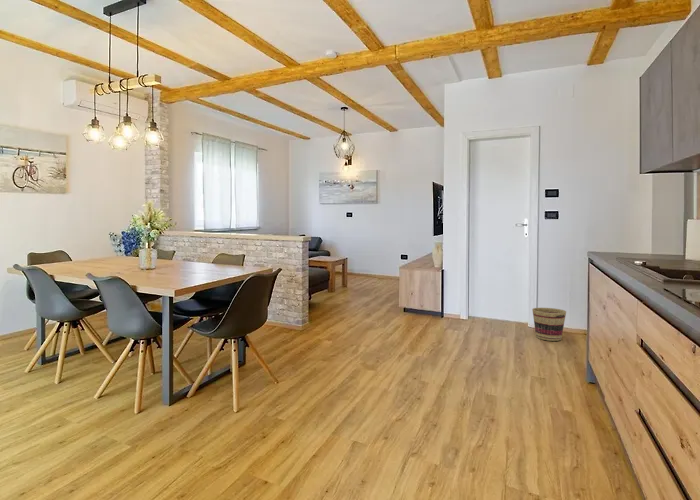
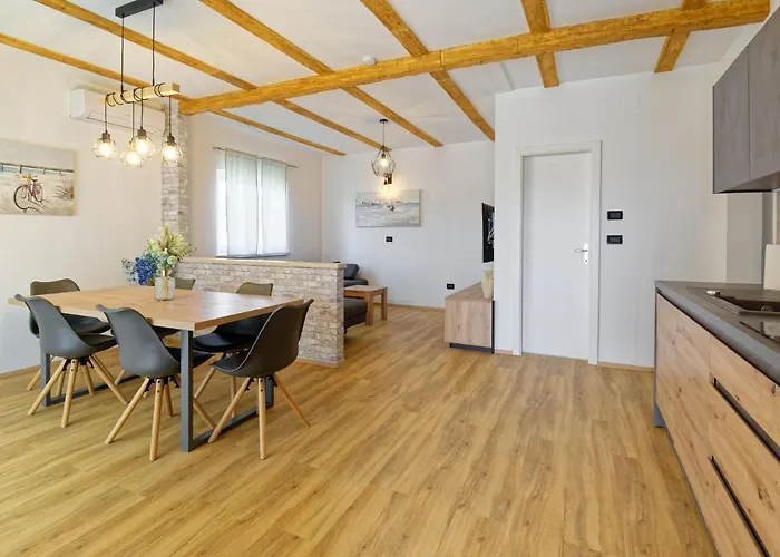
- basket [531,307,567,342]
